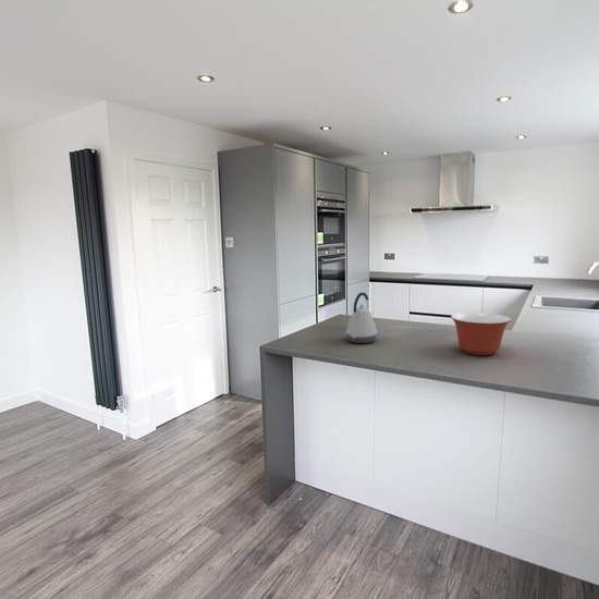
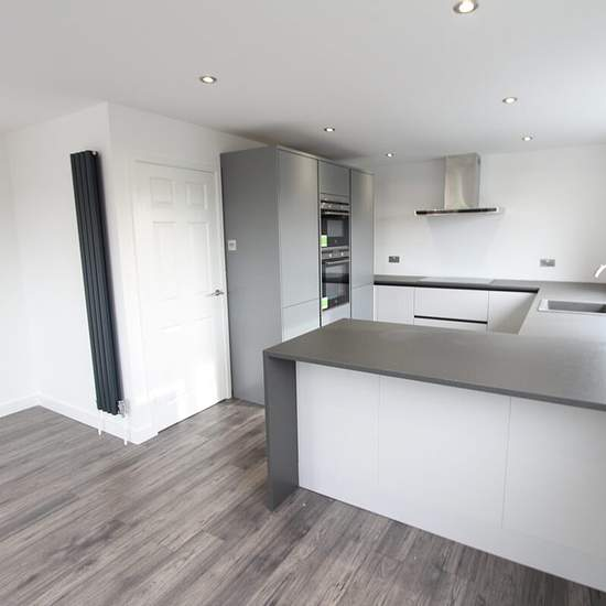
- mixing bowl [450,311,512,356]
- kettle [345,292,378,344]
